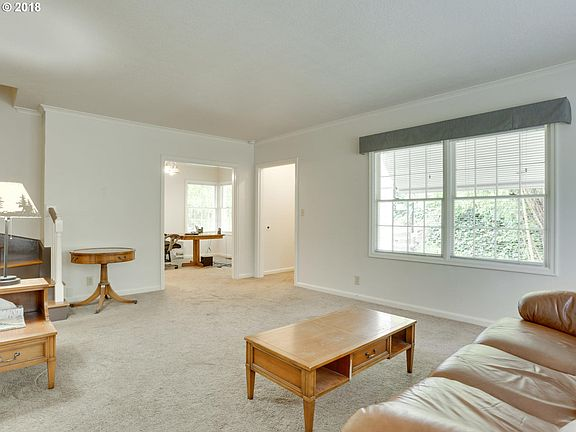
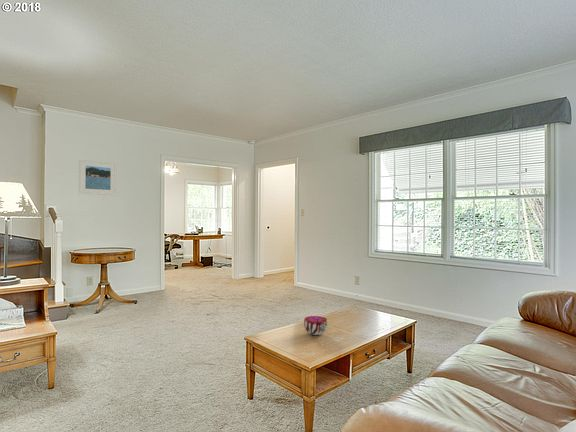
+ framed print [78,159,117,196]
+ decorative bowl [303,315,328,336]
